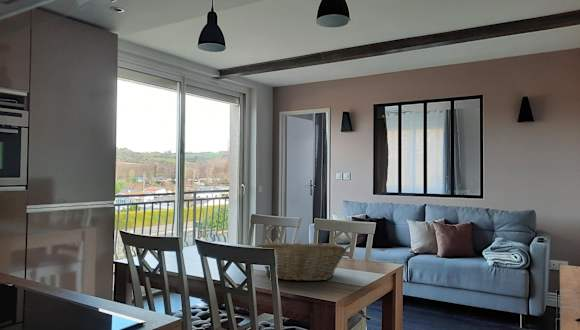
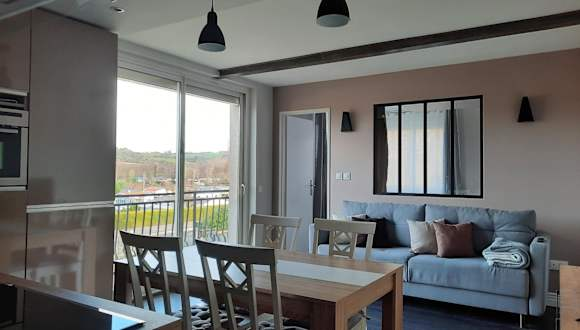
- fruit basket [254,242,347,282]
